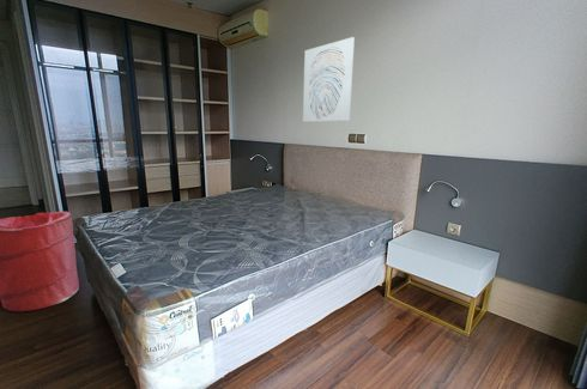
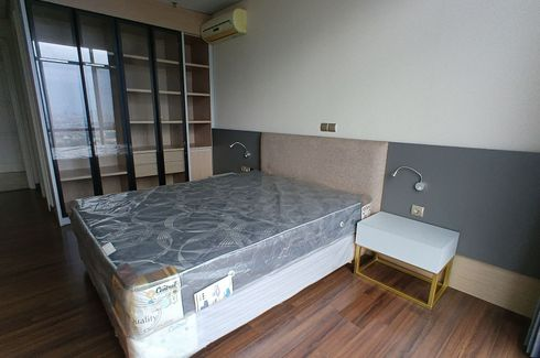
- laundry hamper [0,211,80,312]
- wall art [302,36,356,123]
